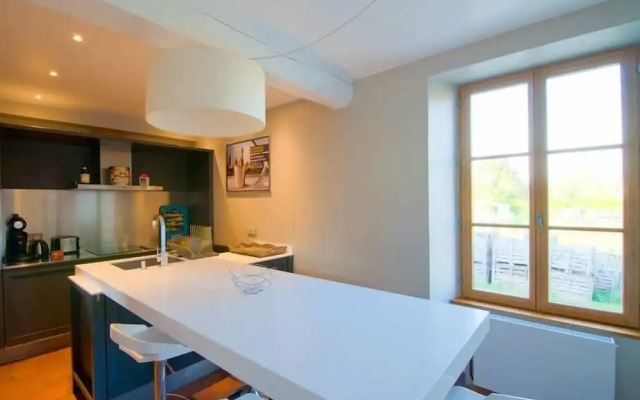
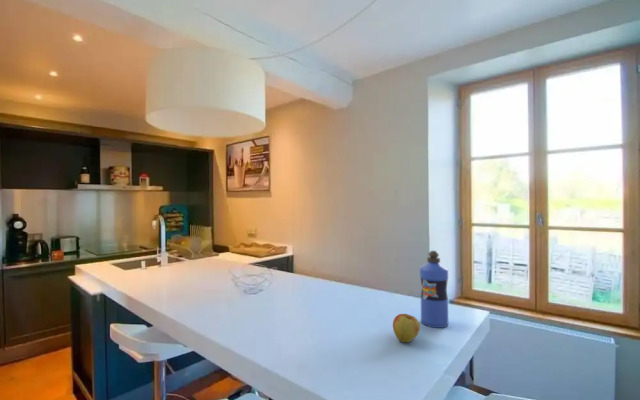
+ apple [392,313,421,344]
+ water bottle [419,250,449,329]
